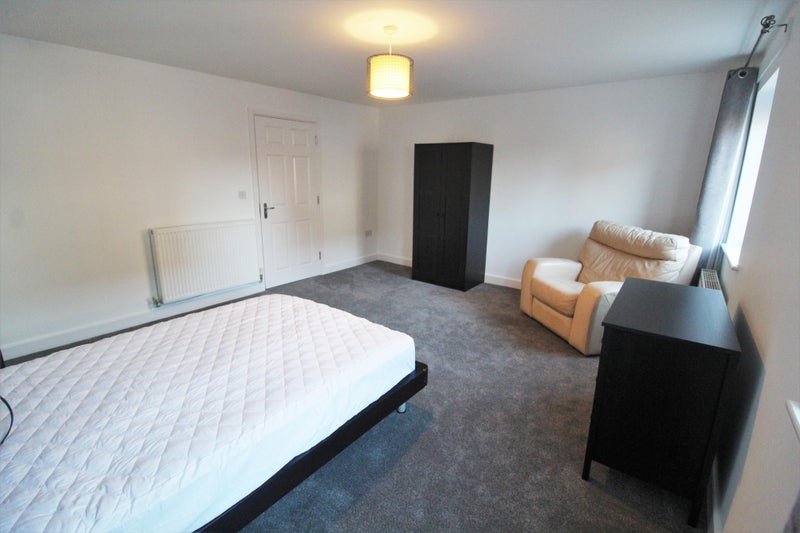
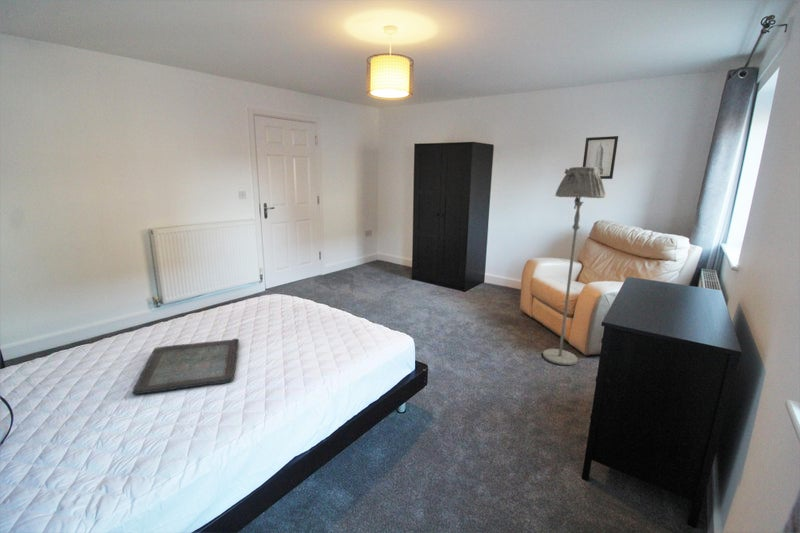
+ serving tray [131,338,240,395]
+ wall art [582,135,619,180]
+ floor lamp [542,166,607,366]
